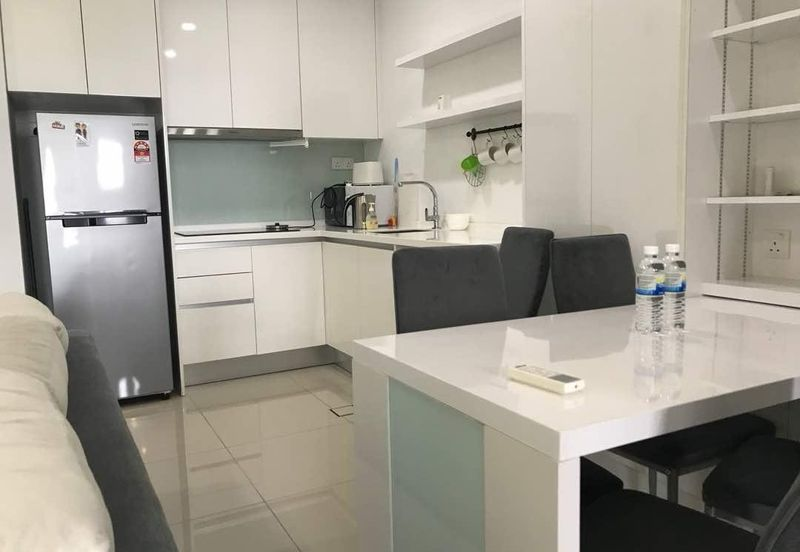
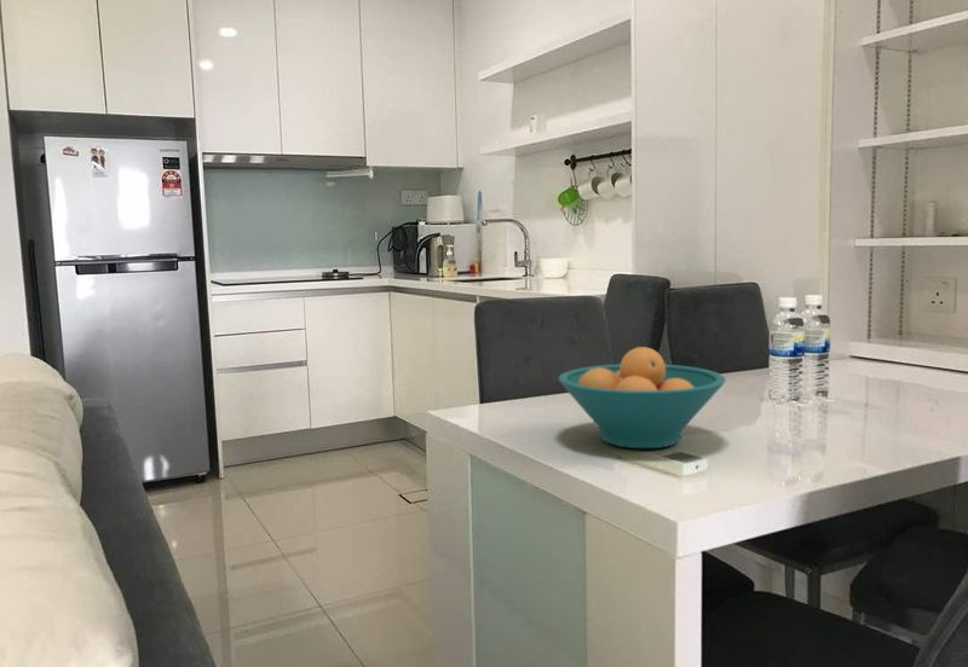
+ fruit bowl [558,346,727,450]
